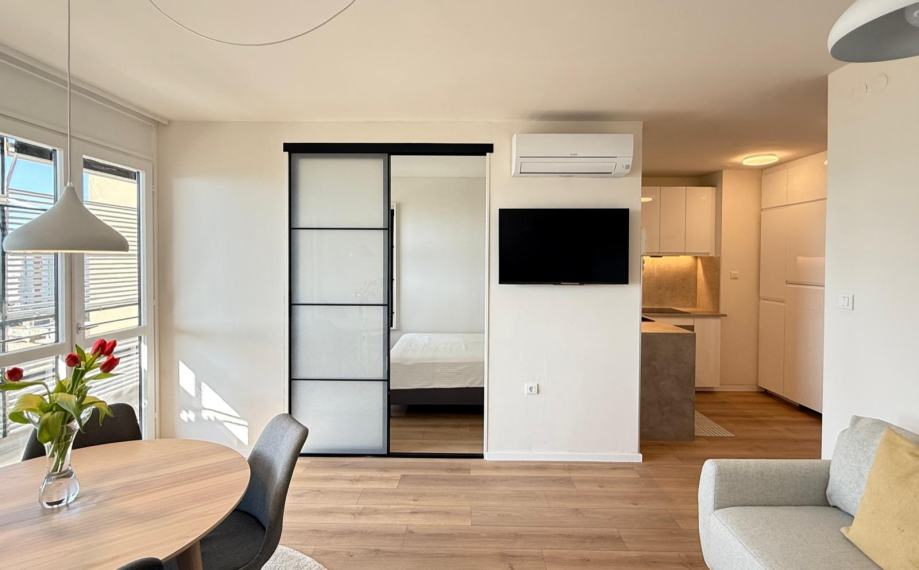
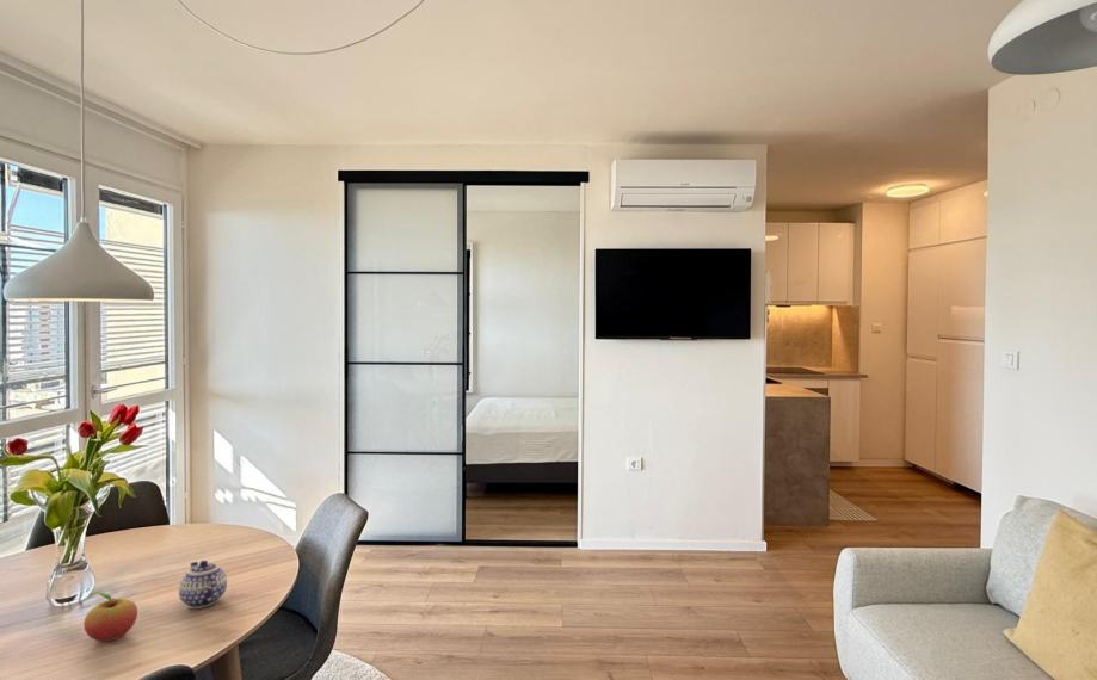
+ teapot [178,560,228,610]
+ fruit [82,591,138,643]
